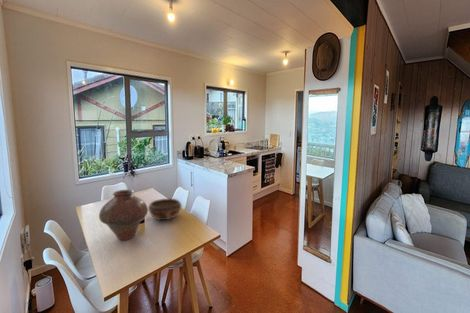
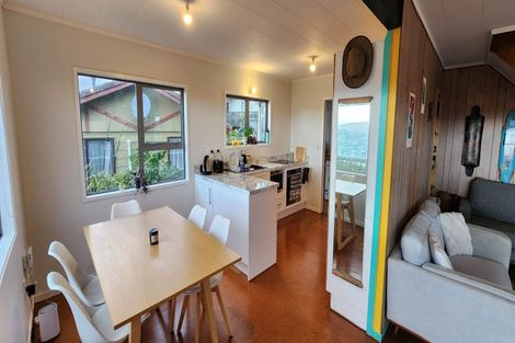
- decorative bowl [147,198,182,221]
- vase [98,189,149,241]
